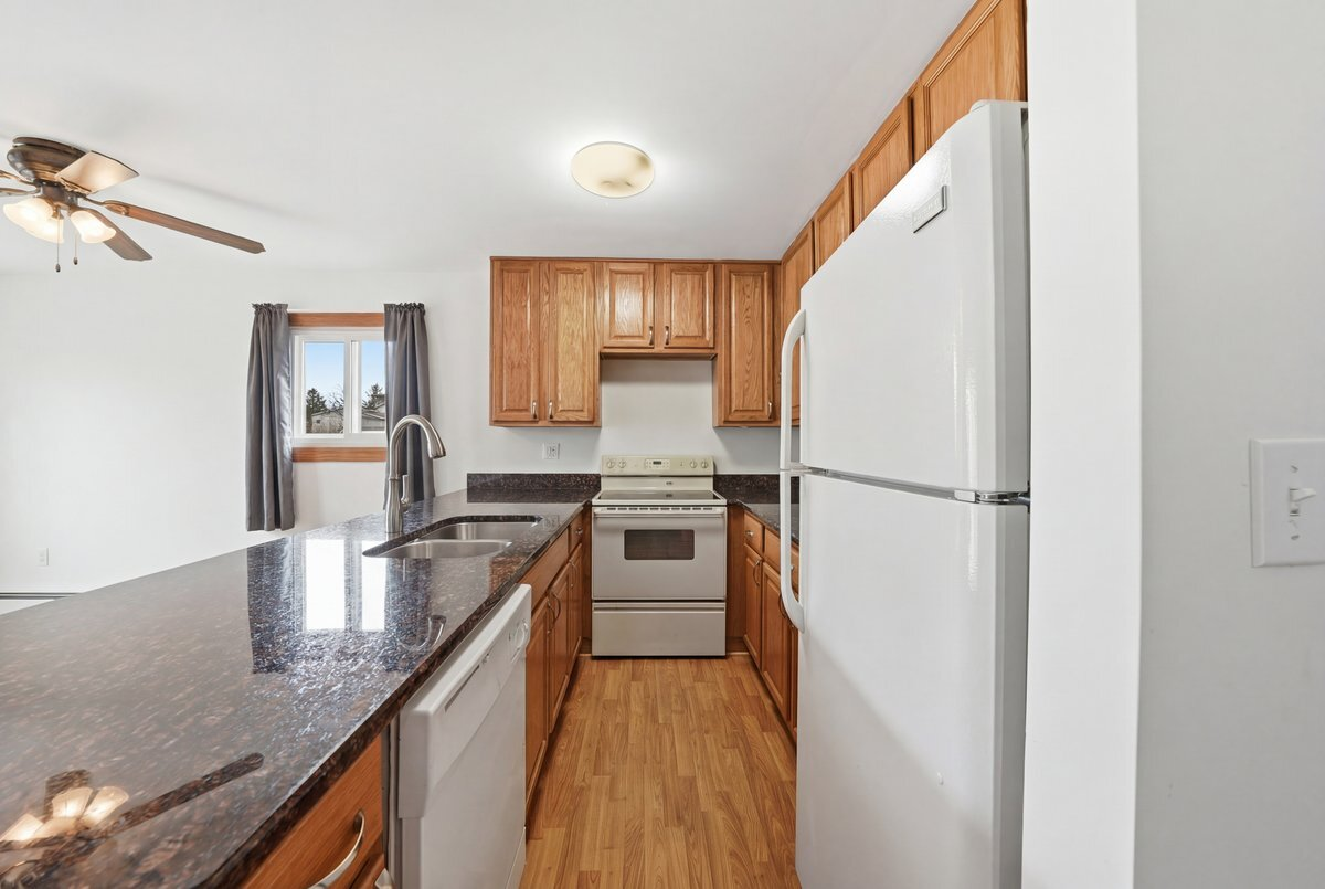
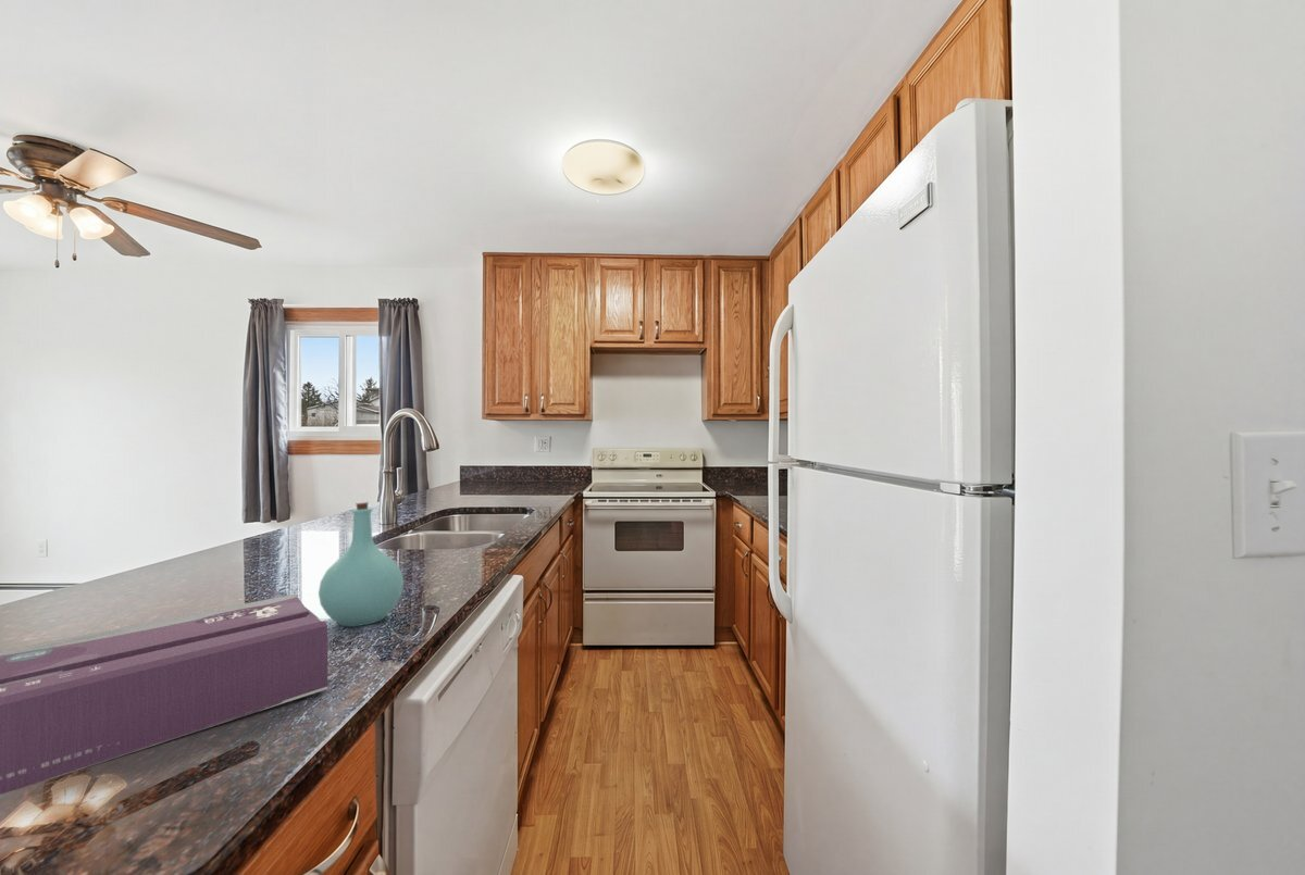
+ tissue box [0,593,328,796]
+ bottle [318,501,405,628]
